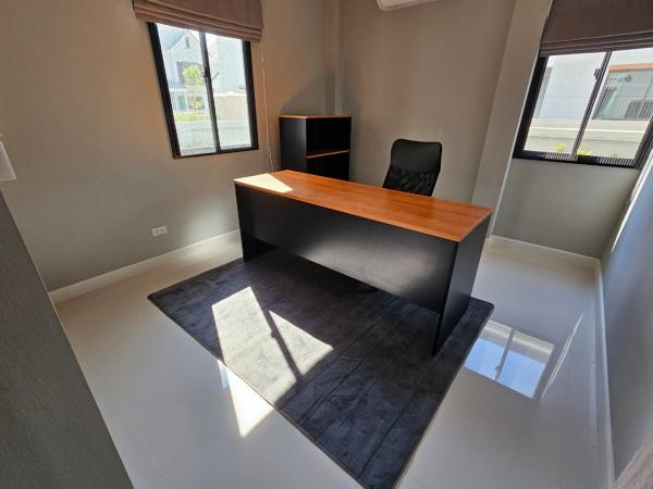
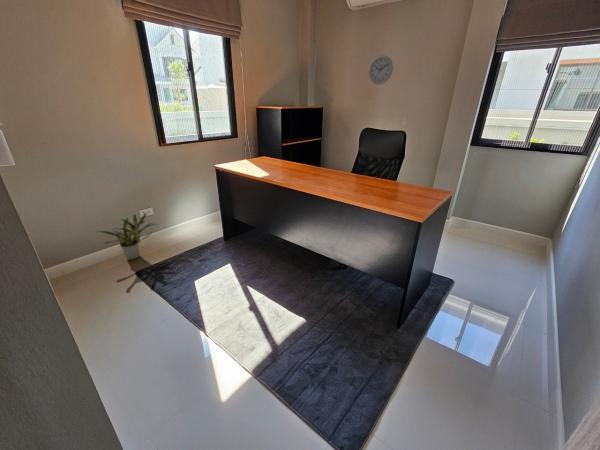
+ wall clock [368,54,394,86]
+ potted plant [94,212,158,261]
